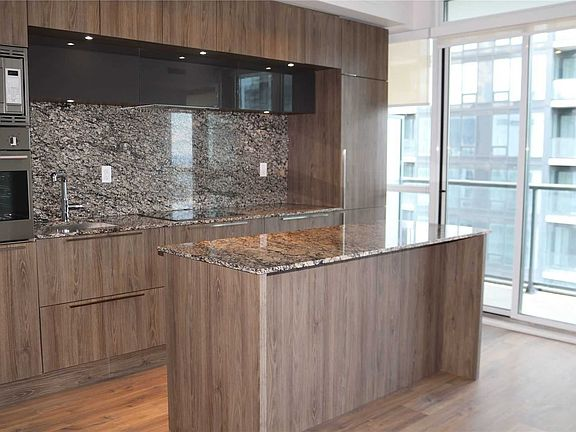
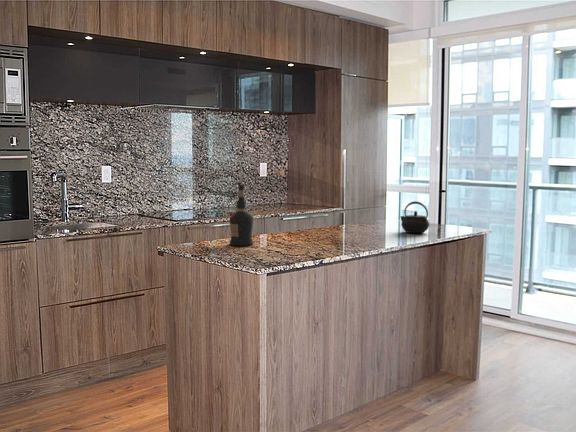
+ liquor bottle [229,184,254,247]
+ kettle [399,200,430,234]
